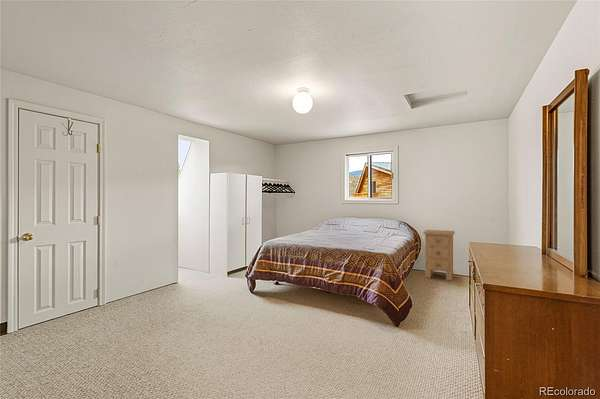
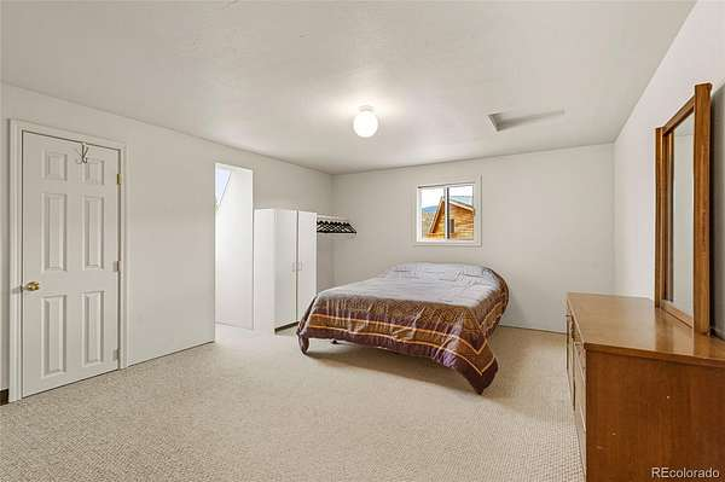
- nightstand [422,229,456,281]
